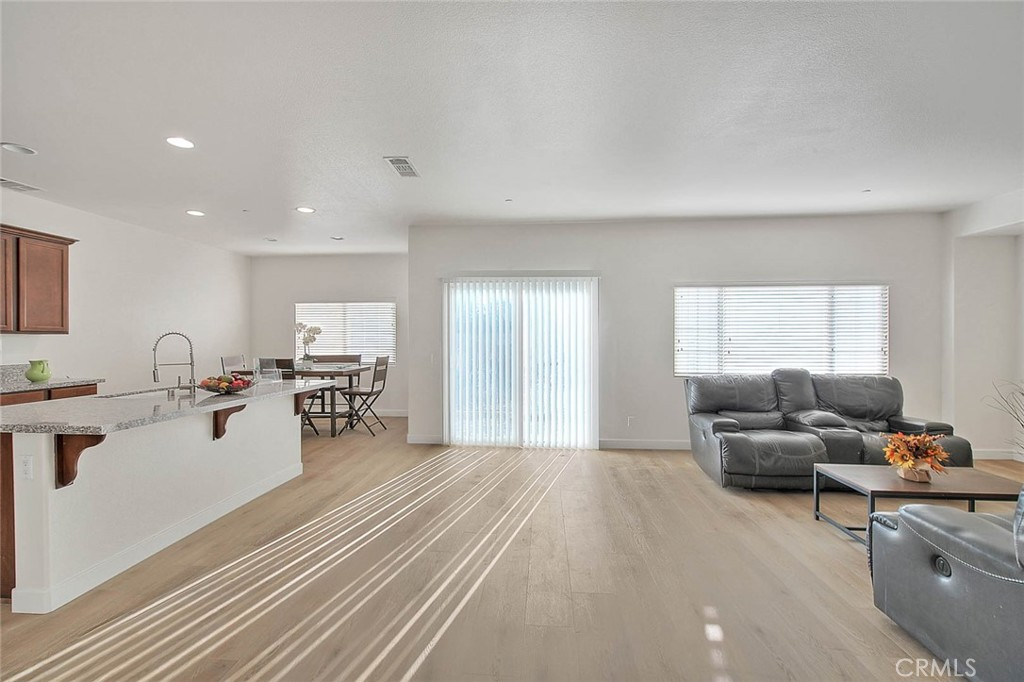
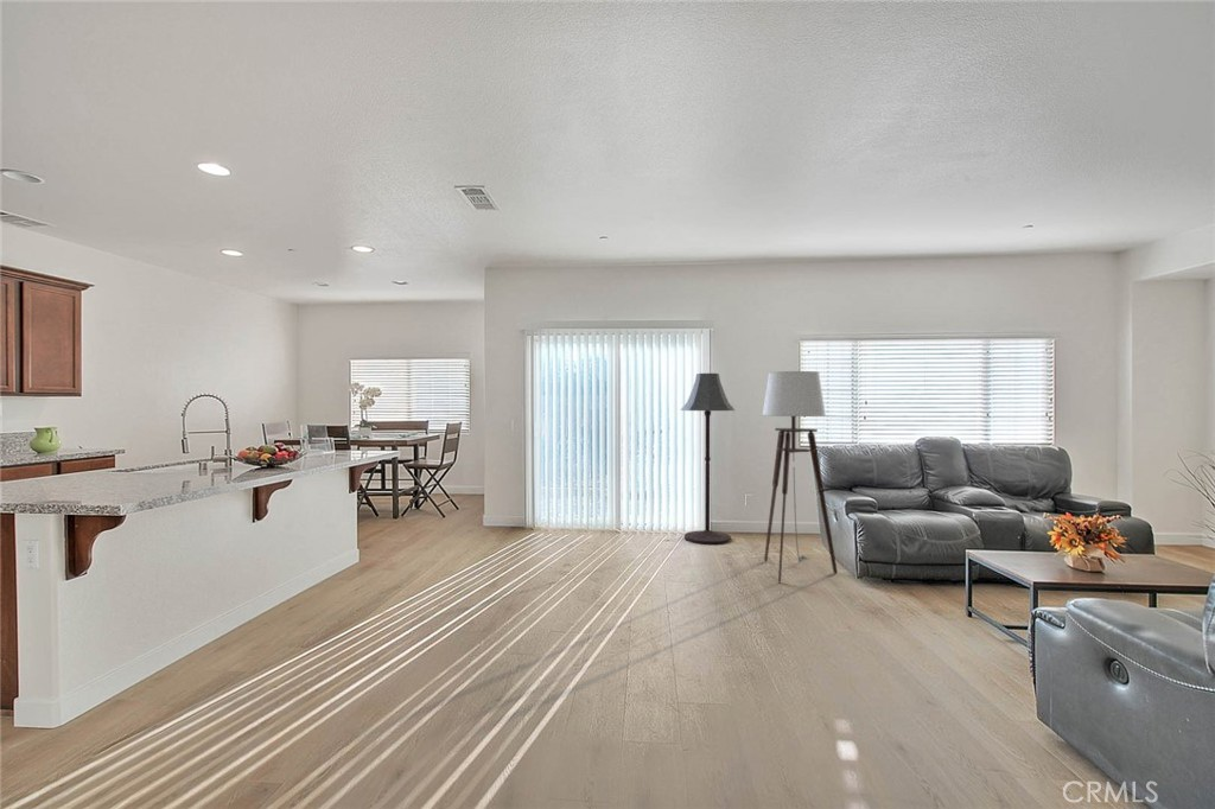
+ floor lamp [761,370,839,584]
+ floor lamp [680,372,736,546]
